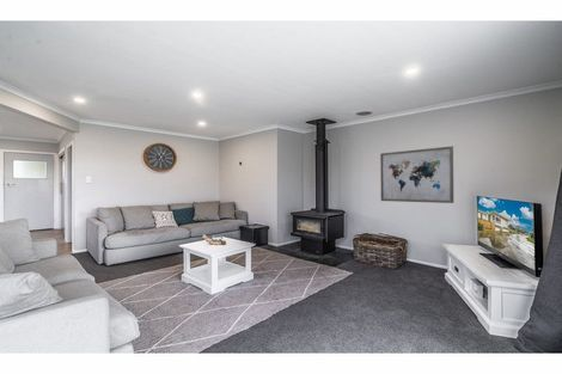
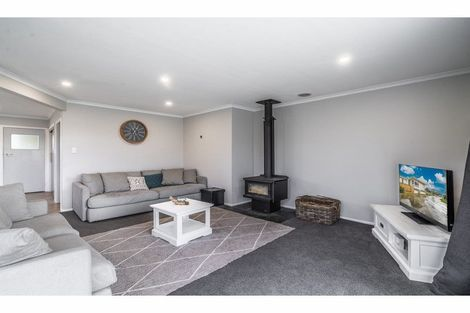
- wall art [379,146,454,204]
